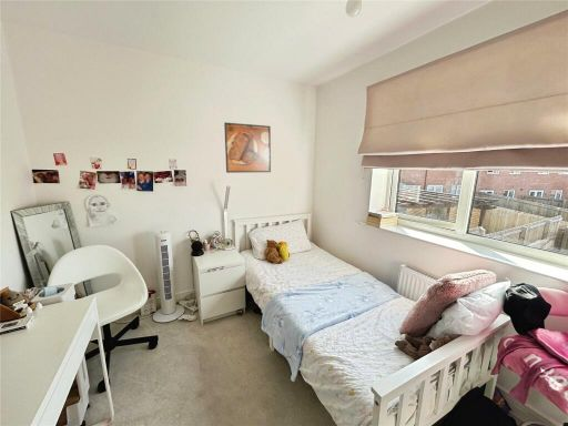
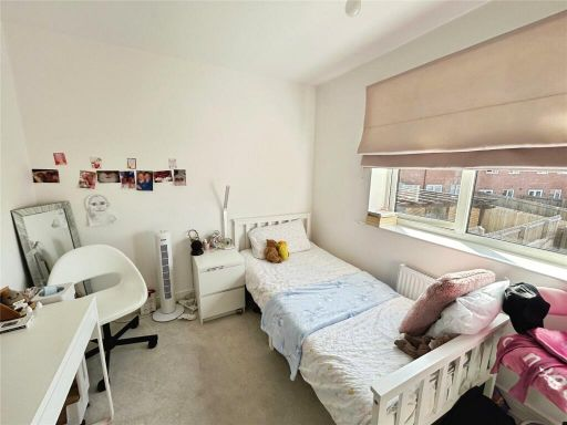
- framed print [223,121,272,174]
